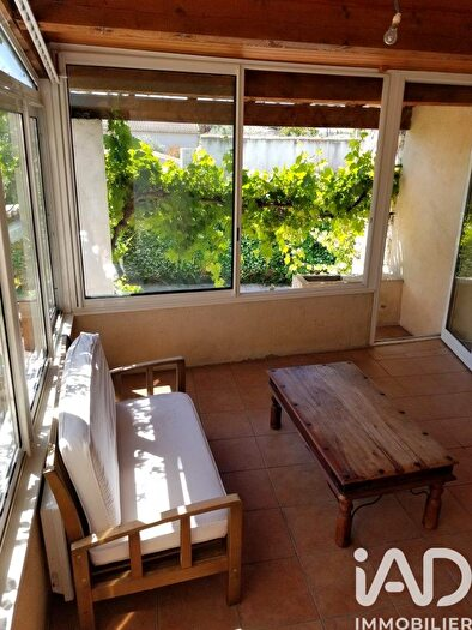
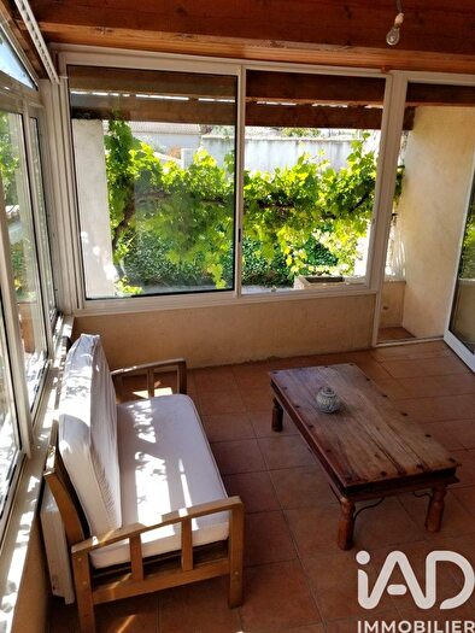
+ teapot [316,385,341,414]
